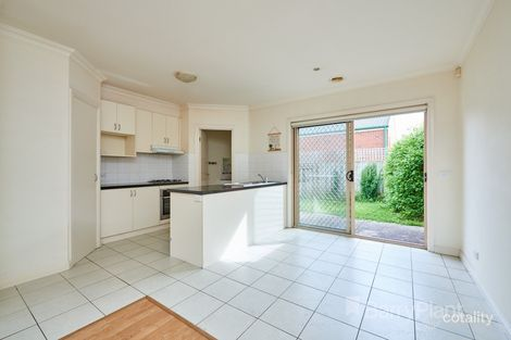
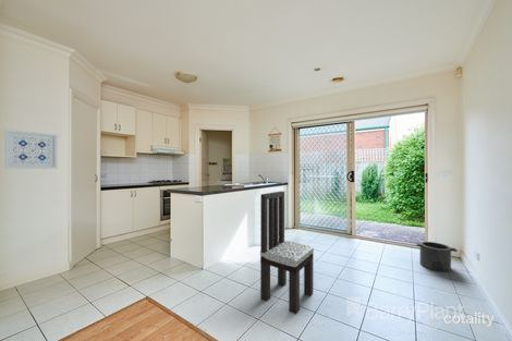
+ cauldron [415,241,459,272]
+ dining chair [259,191,315,315]
+ wall art [3,129,59,170]
